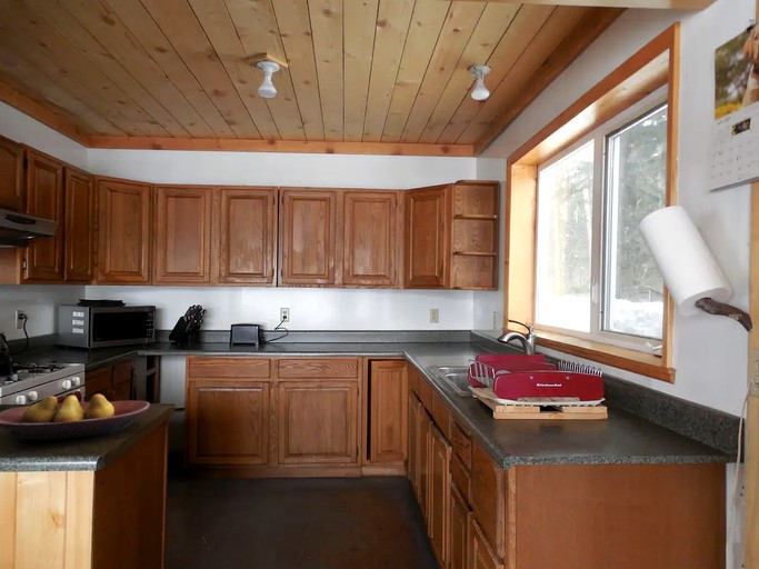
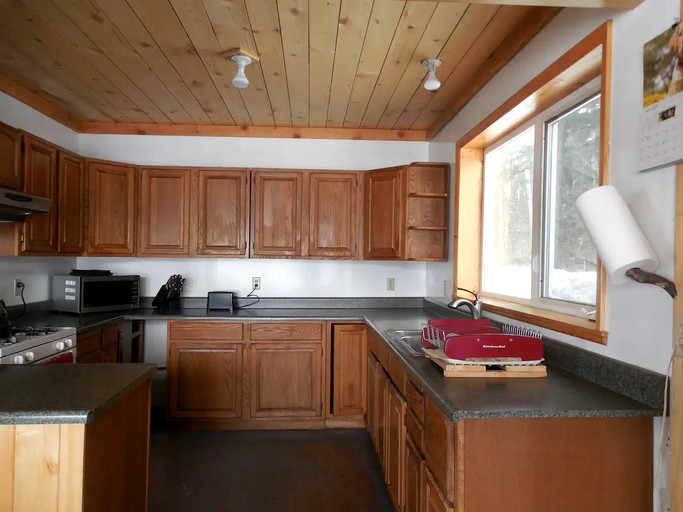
- fruit bowl [0,393,151,441]
